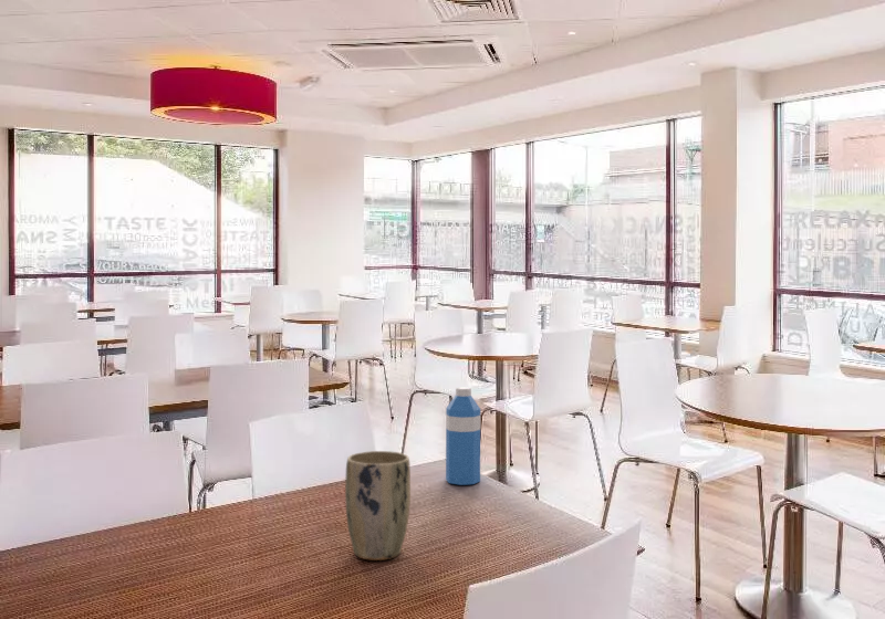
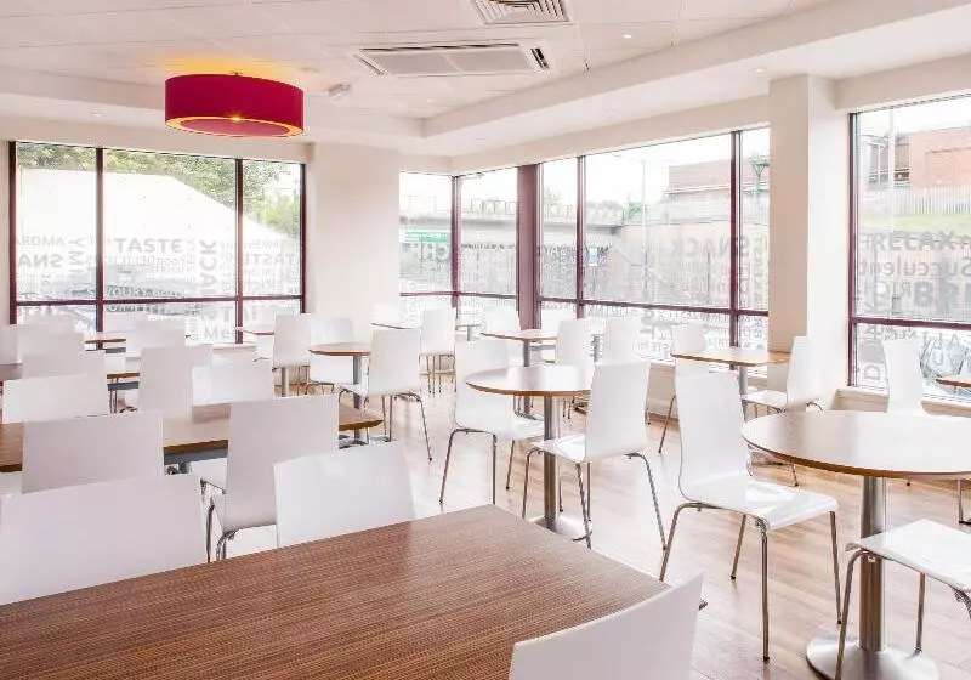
- water bottle [445,386,481,486]
- plant pot [344,450,412,562]
